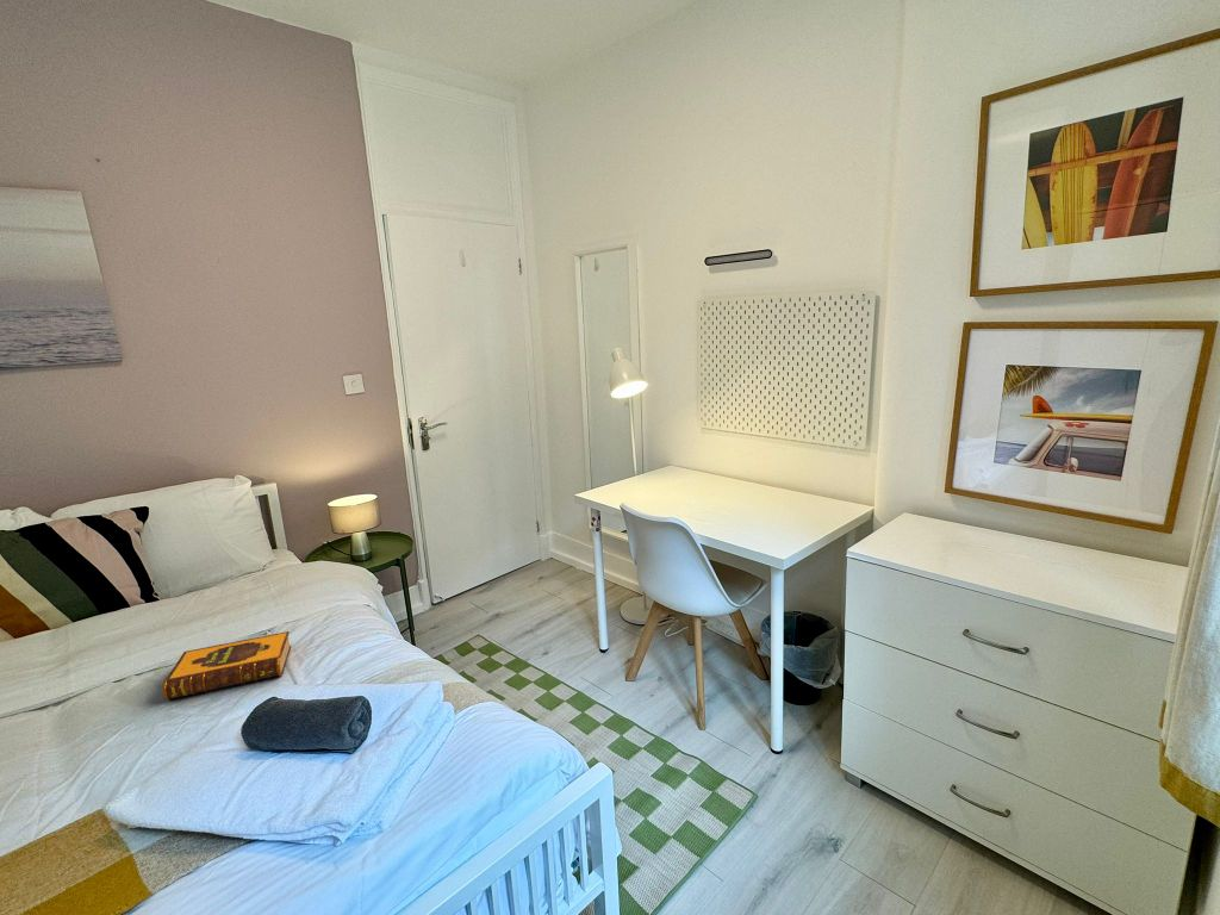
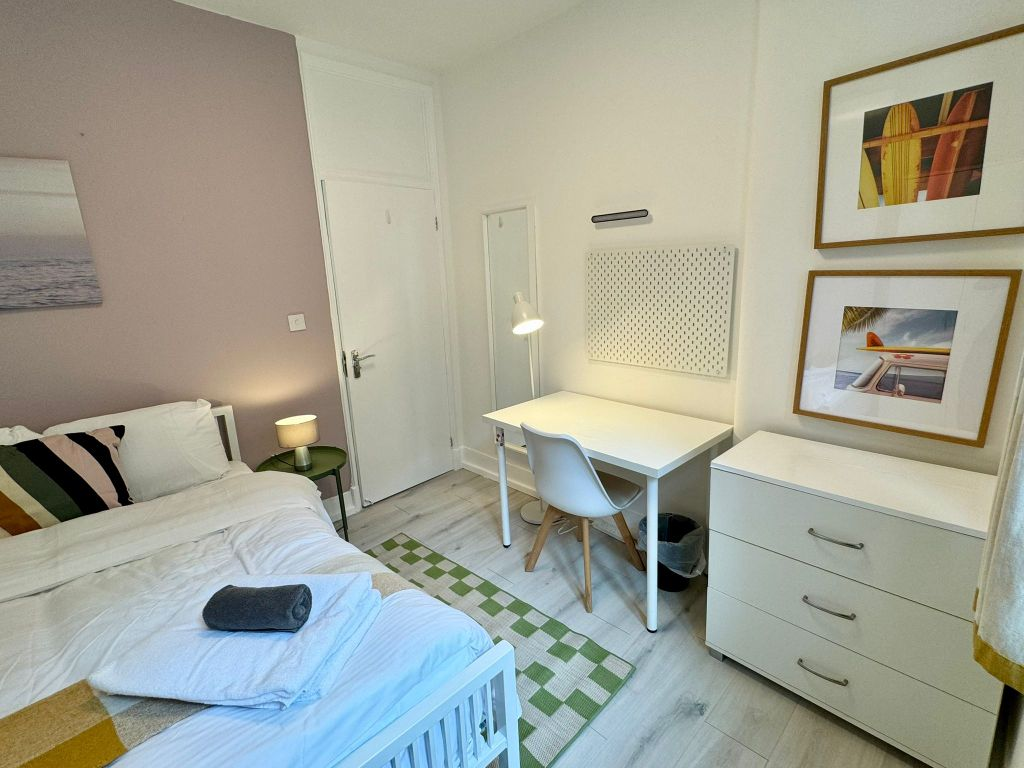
- hardback book [162,630,292,702]
